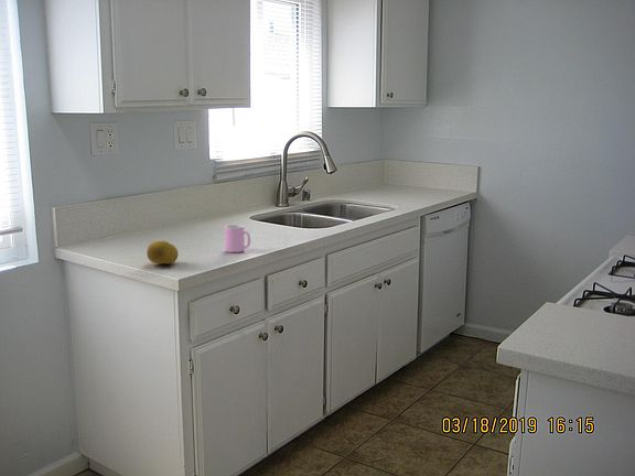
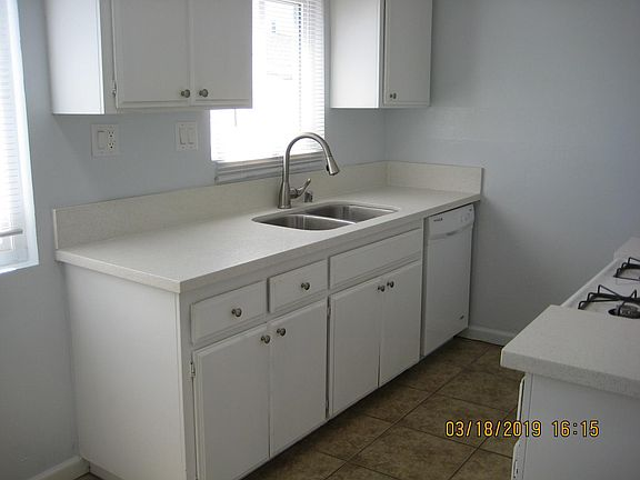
- cup [224,224,251,253]
- fruit [146,240,180,266]
